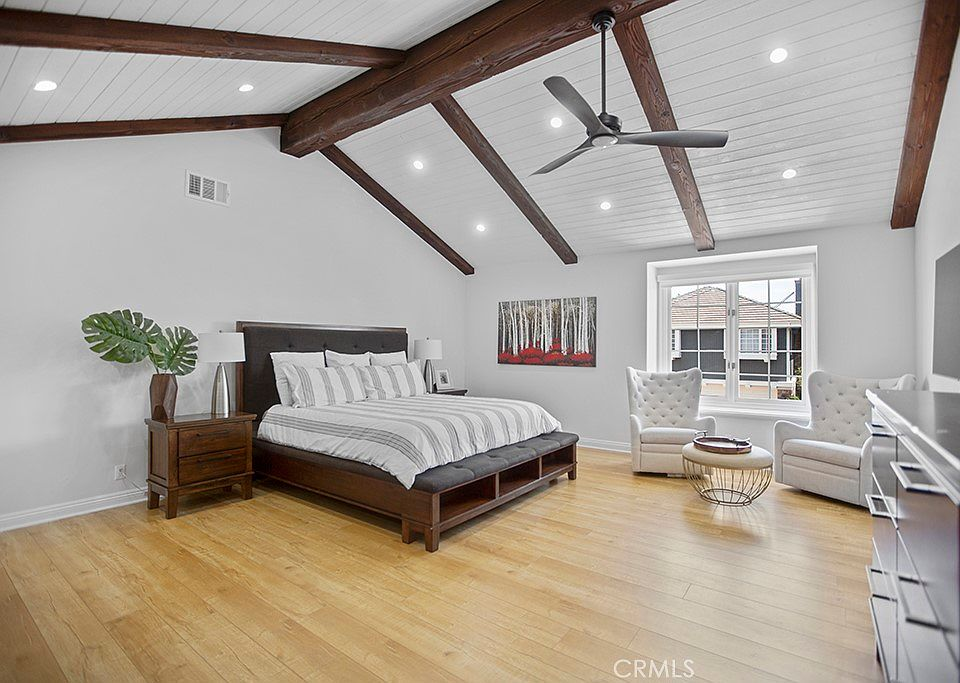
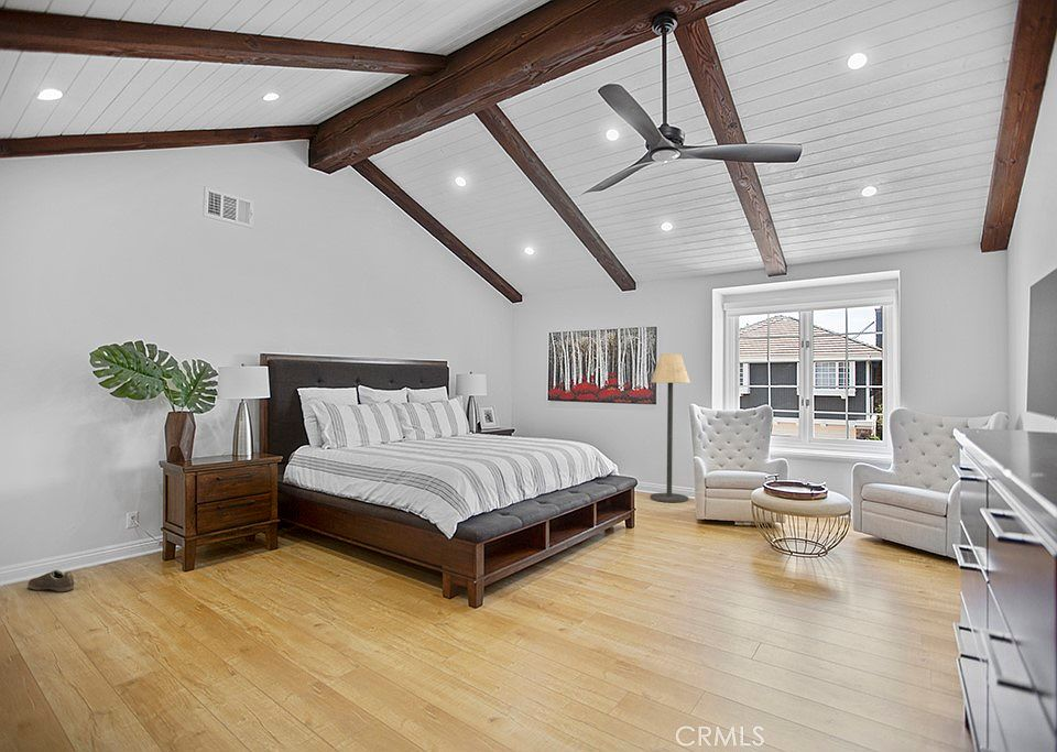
+ floor lamp [650,352,691,503]
+ sneaker [26,569,75,593]
